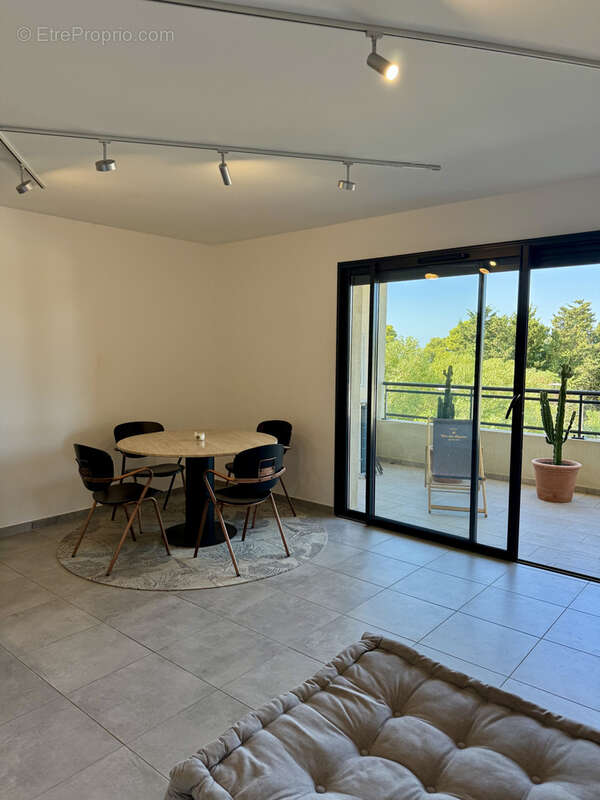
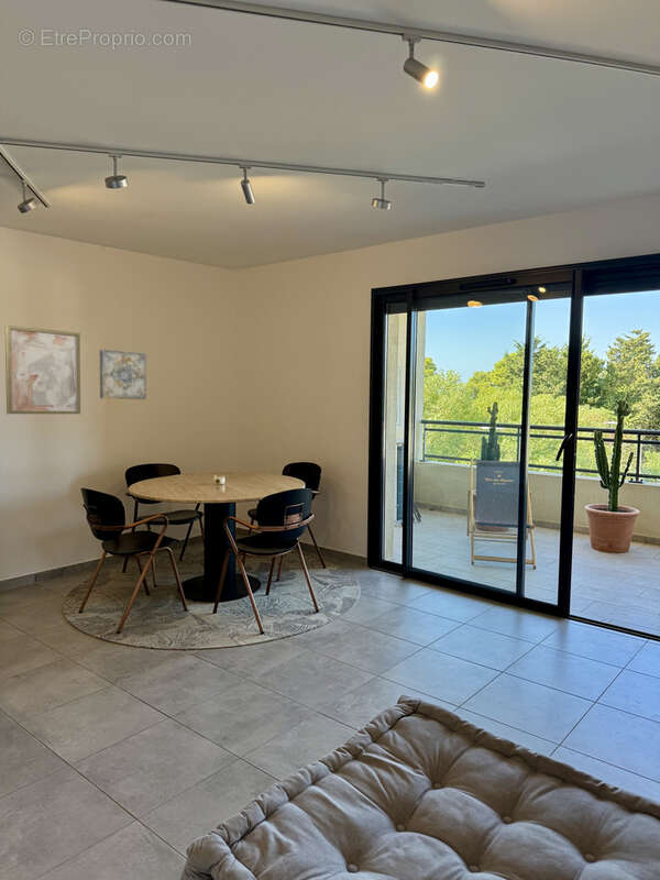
+ wall art [4,324,81,415]
+ wall art [99,349,147,400]
